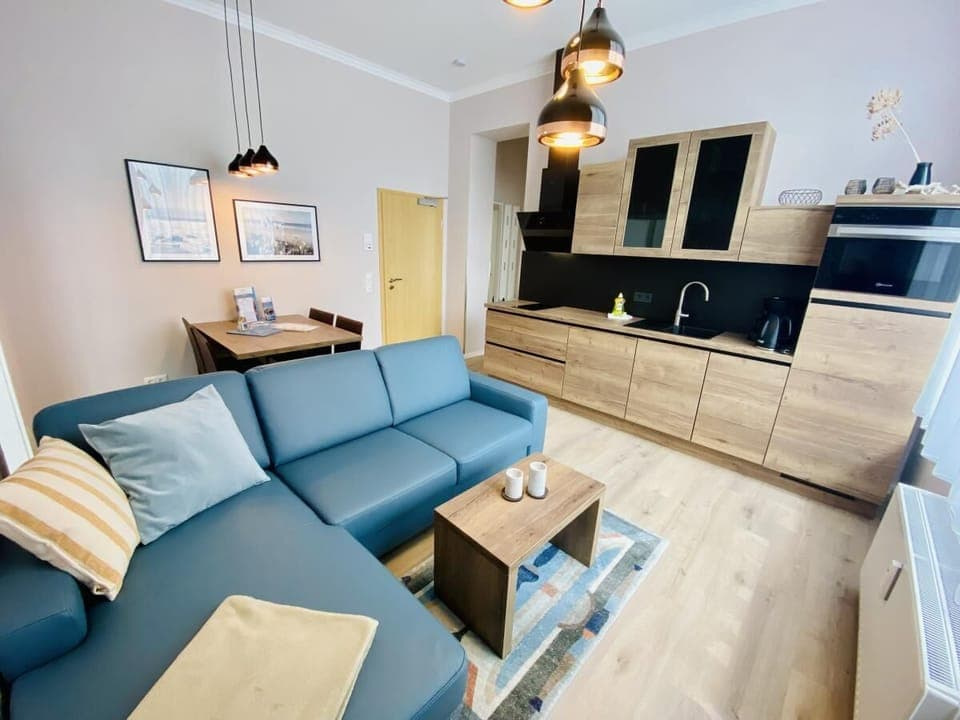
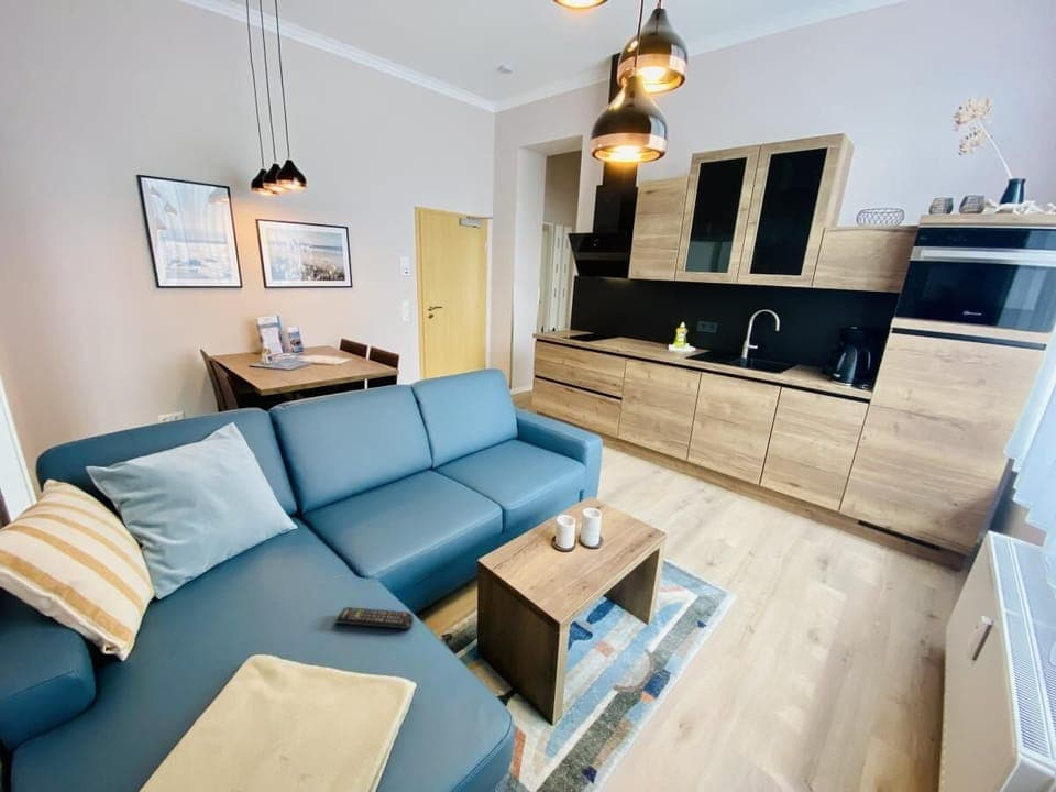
+ remote control [333,606,415,630]
